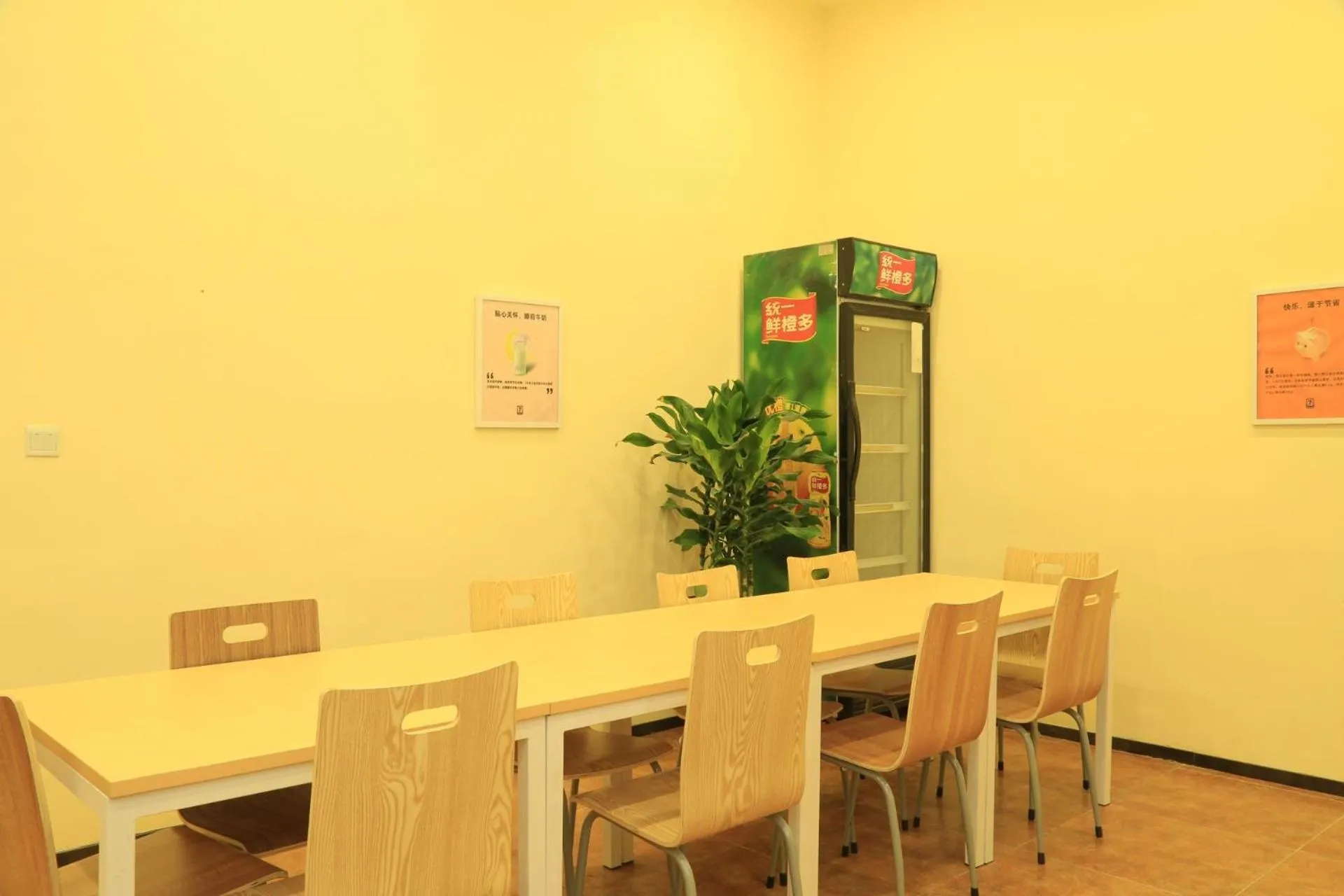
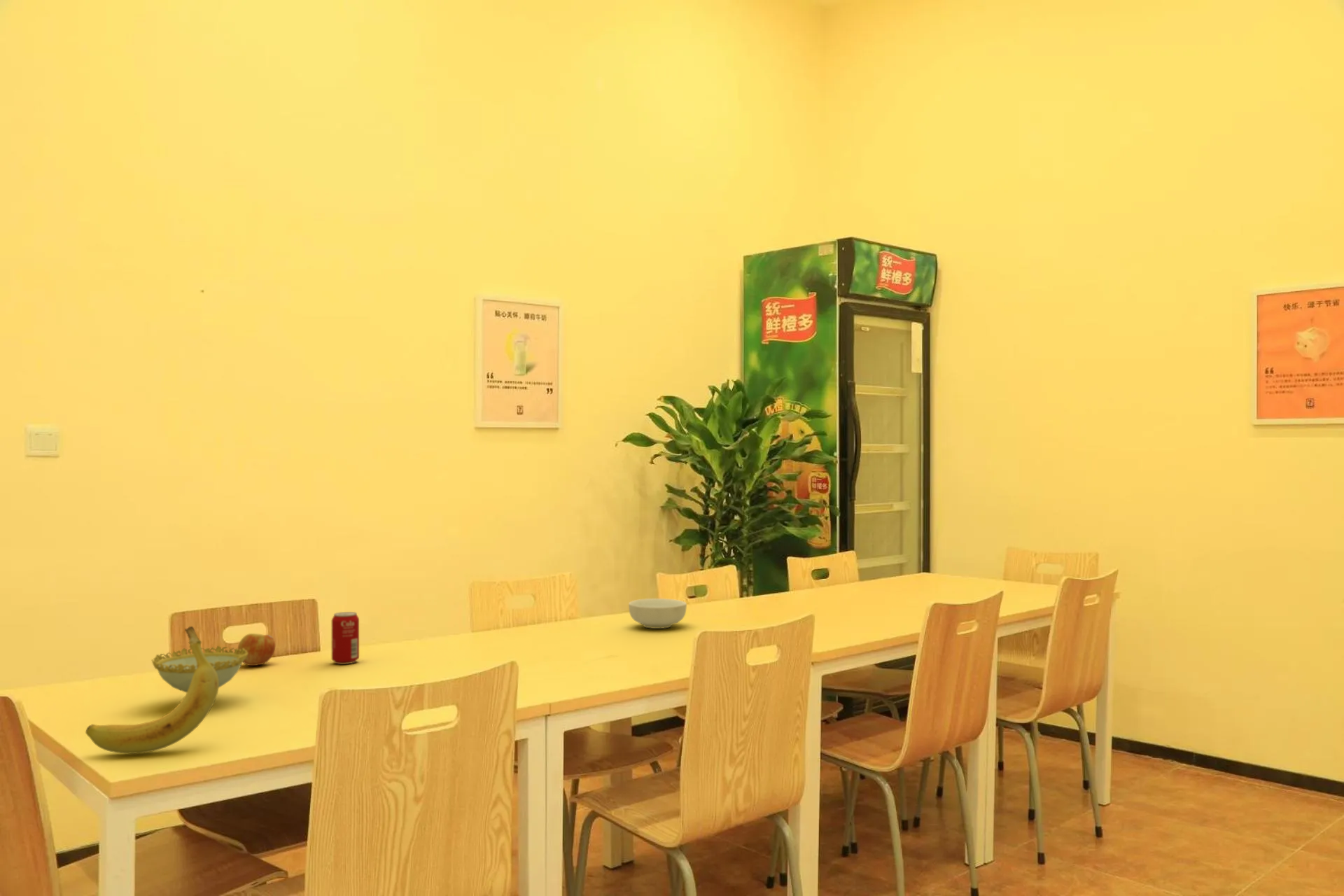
+ decorative bowl [151,645,248,693]
+ cereal bowl [628,598,687,629]
+ banana [85,626,220,754]
+ beverage can [331,611,360,665]
+ apple [237,633,276,666]
